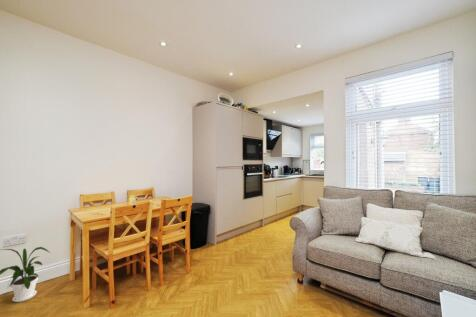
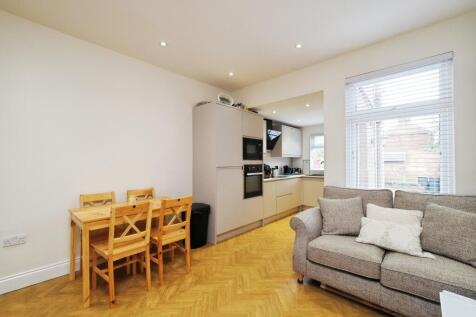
- house plant [0,246,51,303]
